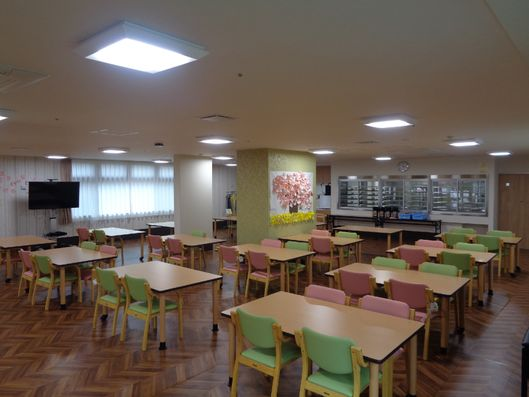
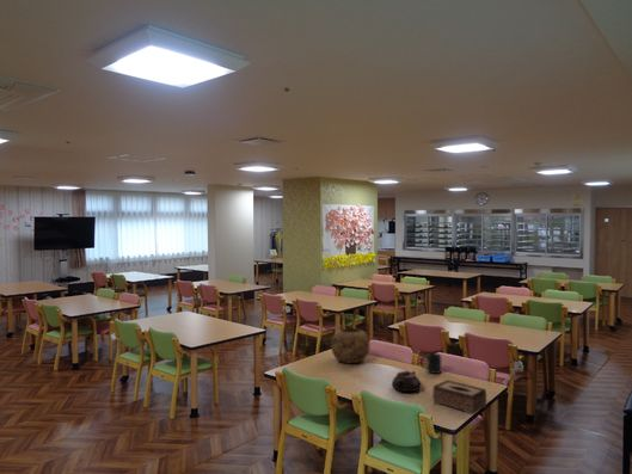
+ mug [419,352,442,375]
+ tissue box [431,378,487,415]
+ decorative bowl [330,327,372,365]
+ teapot [391,370,422,393]
